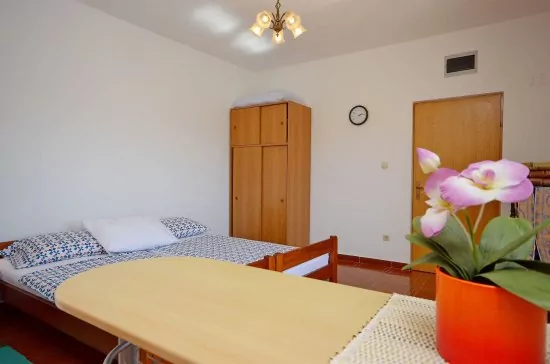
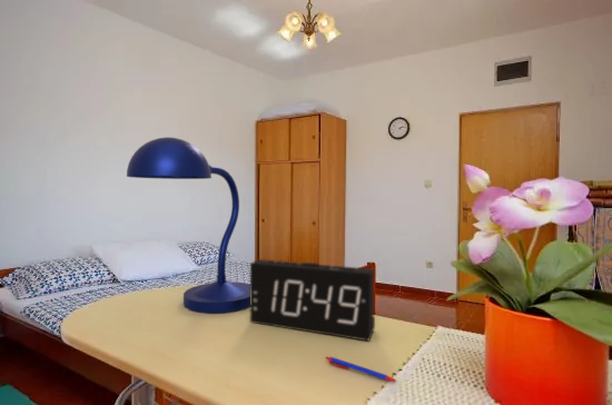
+ alarm clock [249,258,376,342]
+ pen [325,355,398,383]
+ desk lamp [126,136,250,314]
